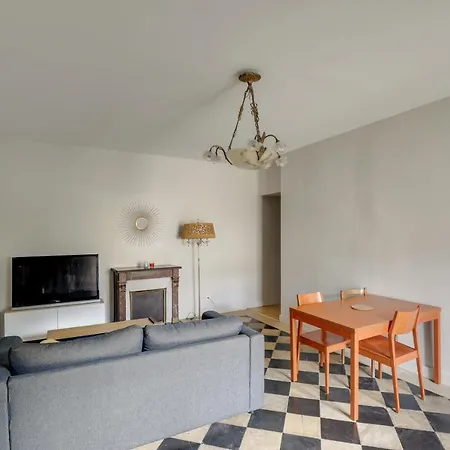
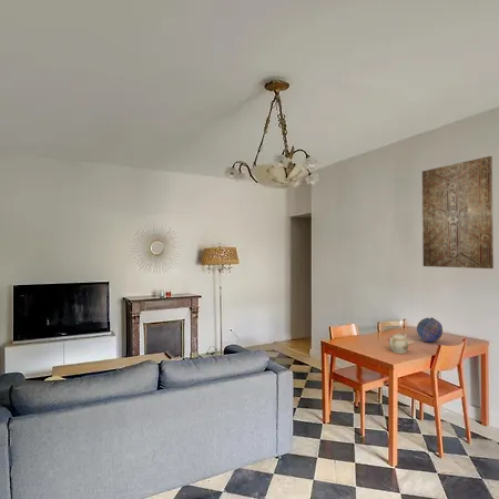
+ decorative ball [416,316,444,343]
+ teapot [388,333,410,355]
+ wall art [421,155,495,269]
